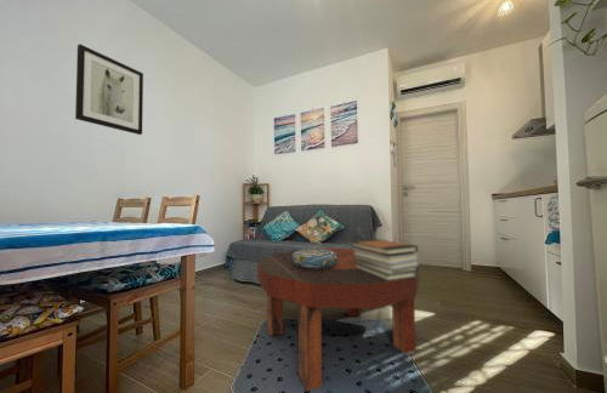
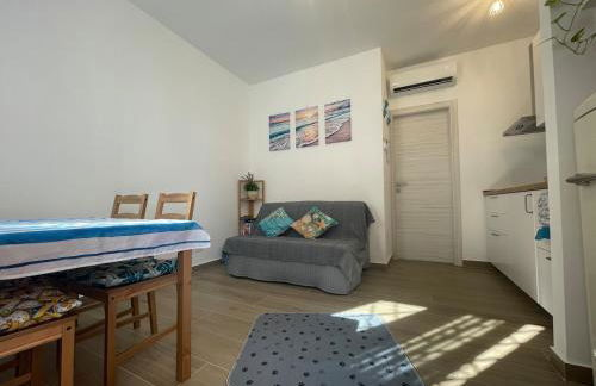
- wall art [74,44,144,136]
- book stack [350,238,420,280]
- decorative bowl [293,247,337,269]
- coffee table [256,246,420,392]
